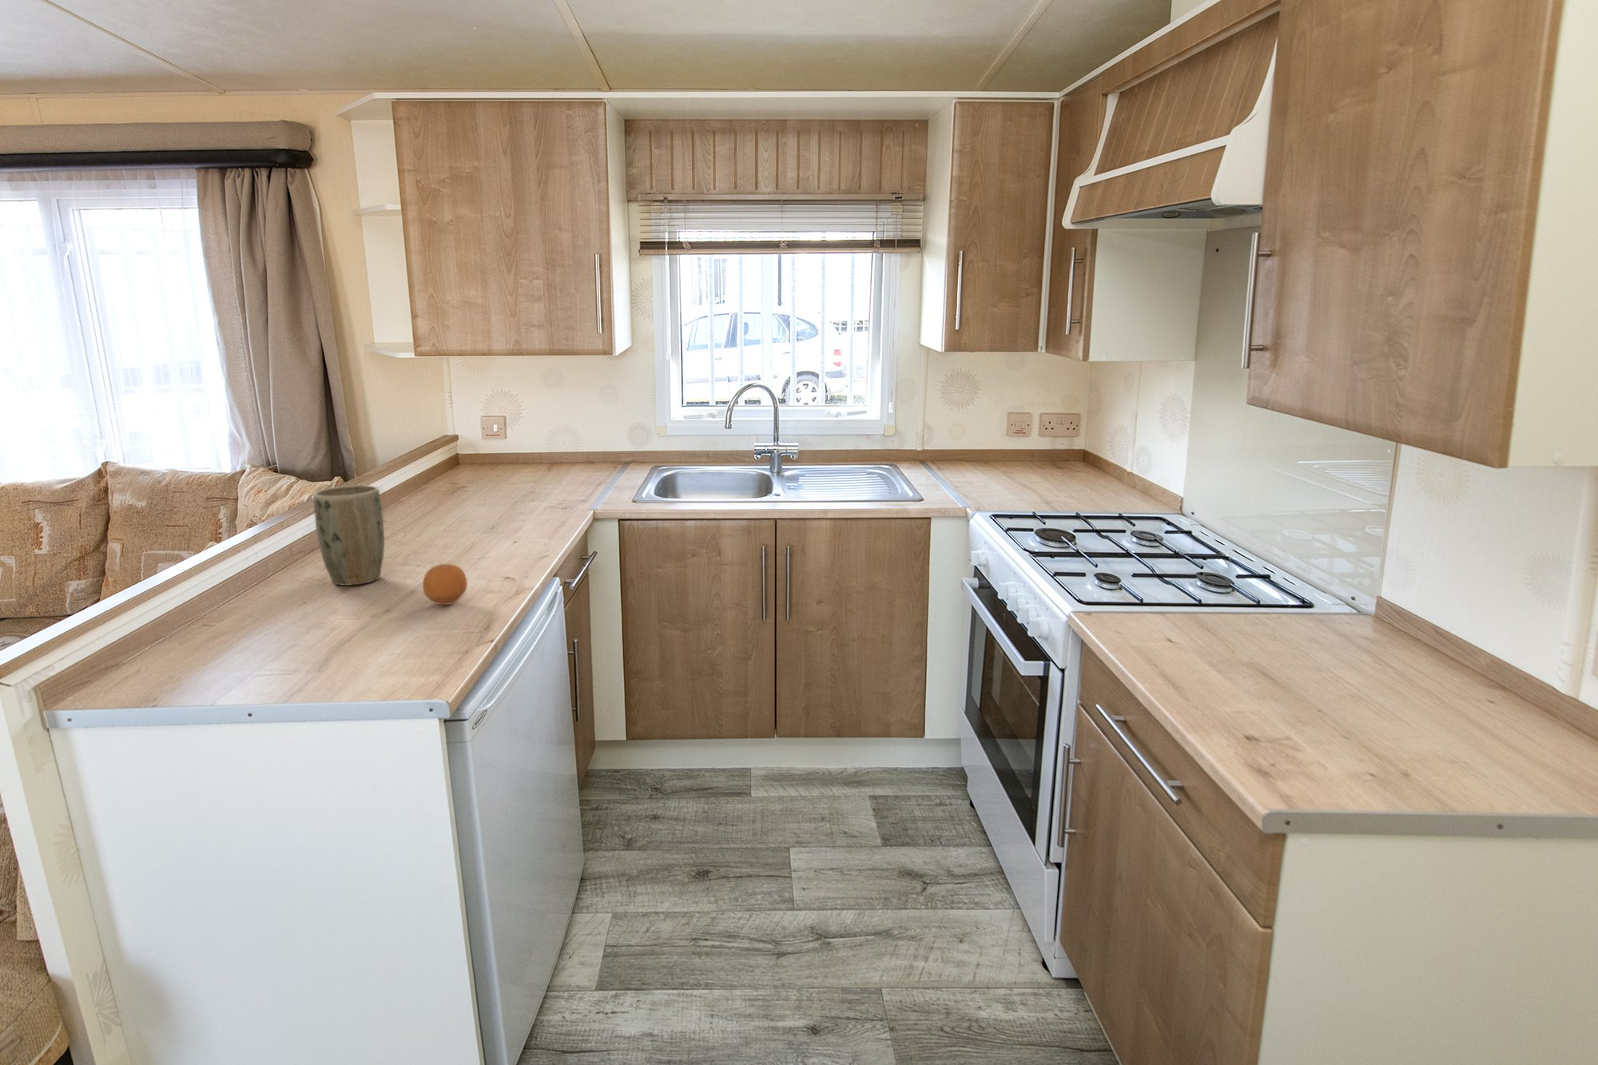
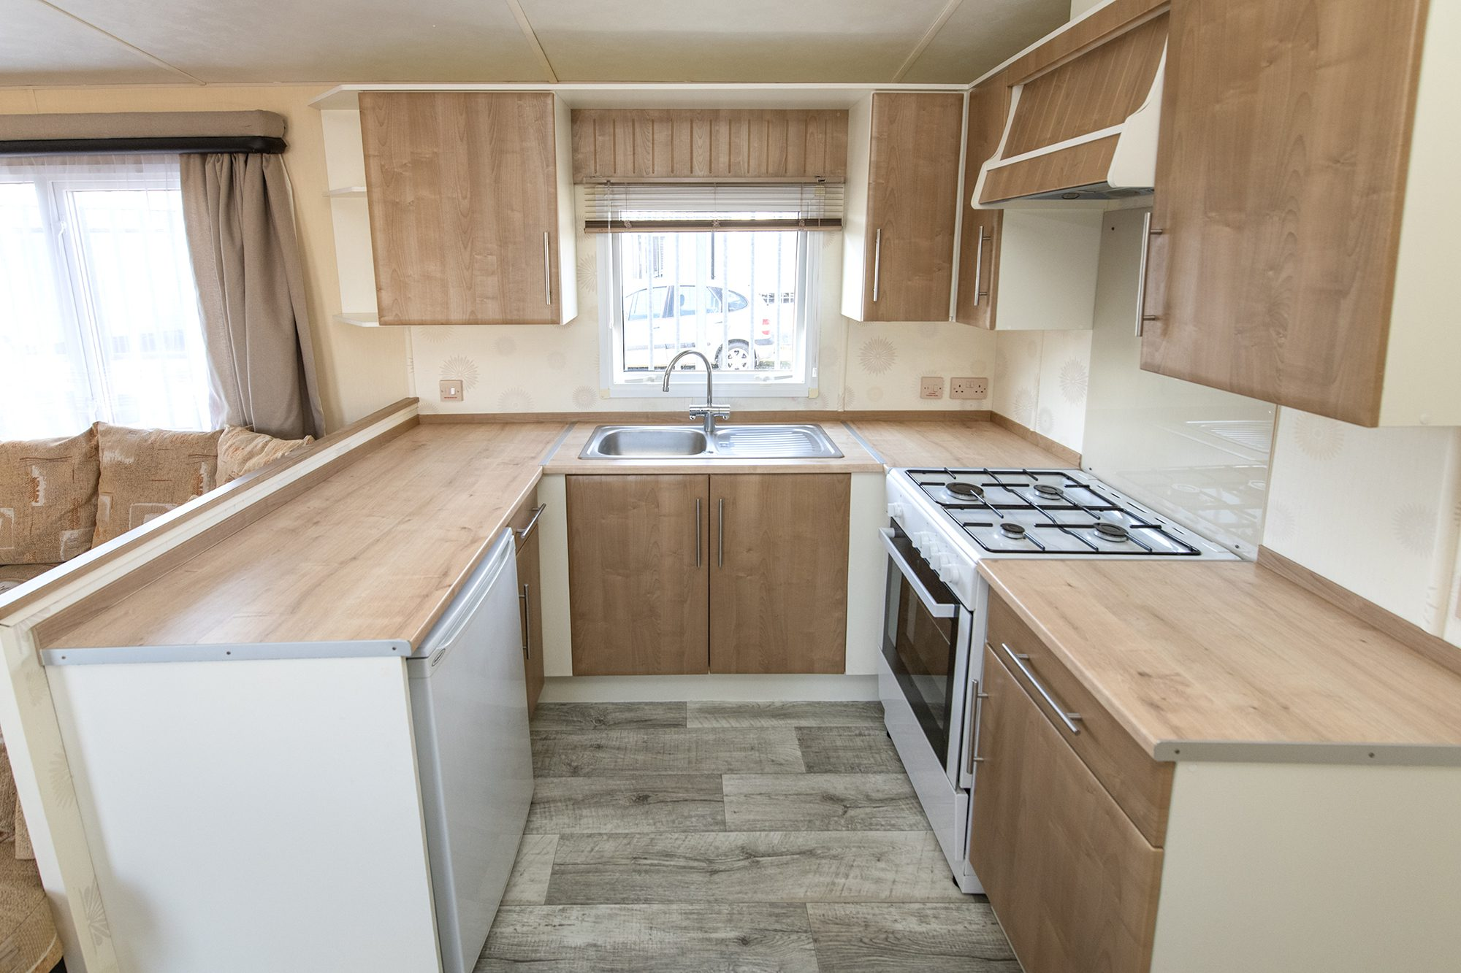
- fruit [422,563,468,606]
- plant pot [312,484,385,586]
